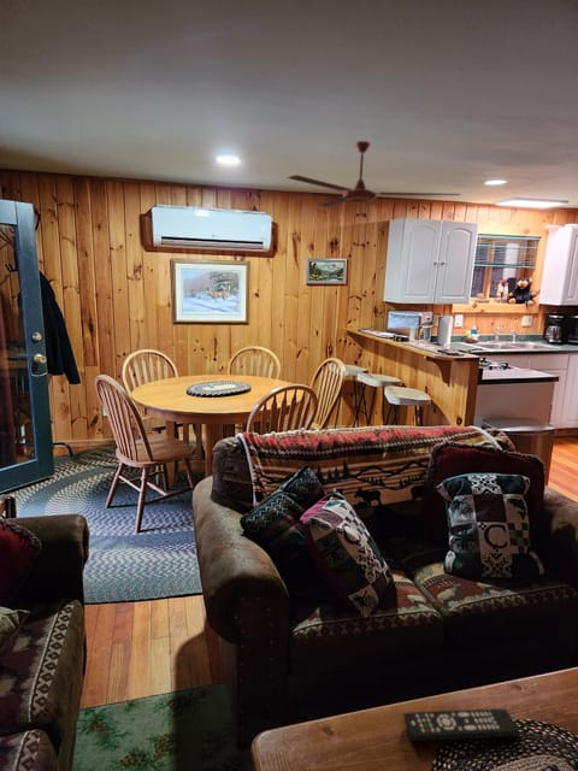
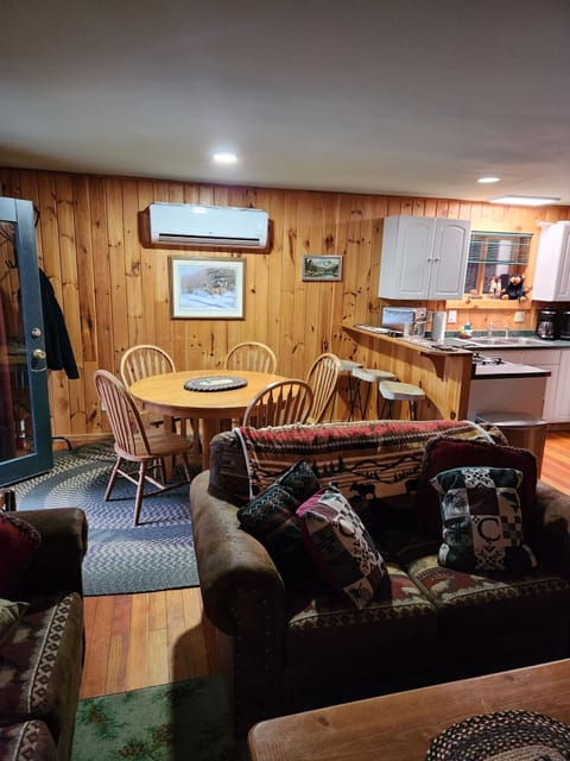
- ceiling fan [285,140,461,208]
- remote control [402,707,520,742]
